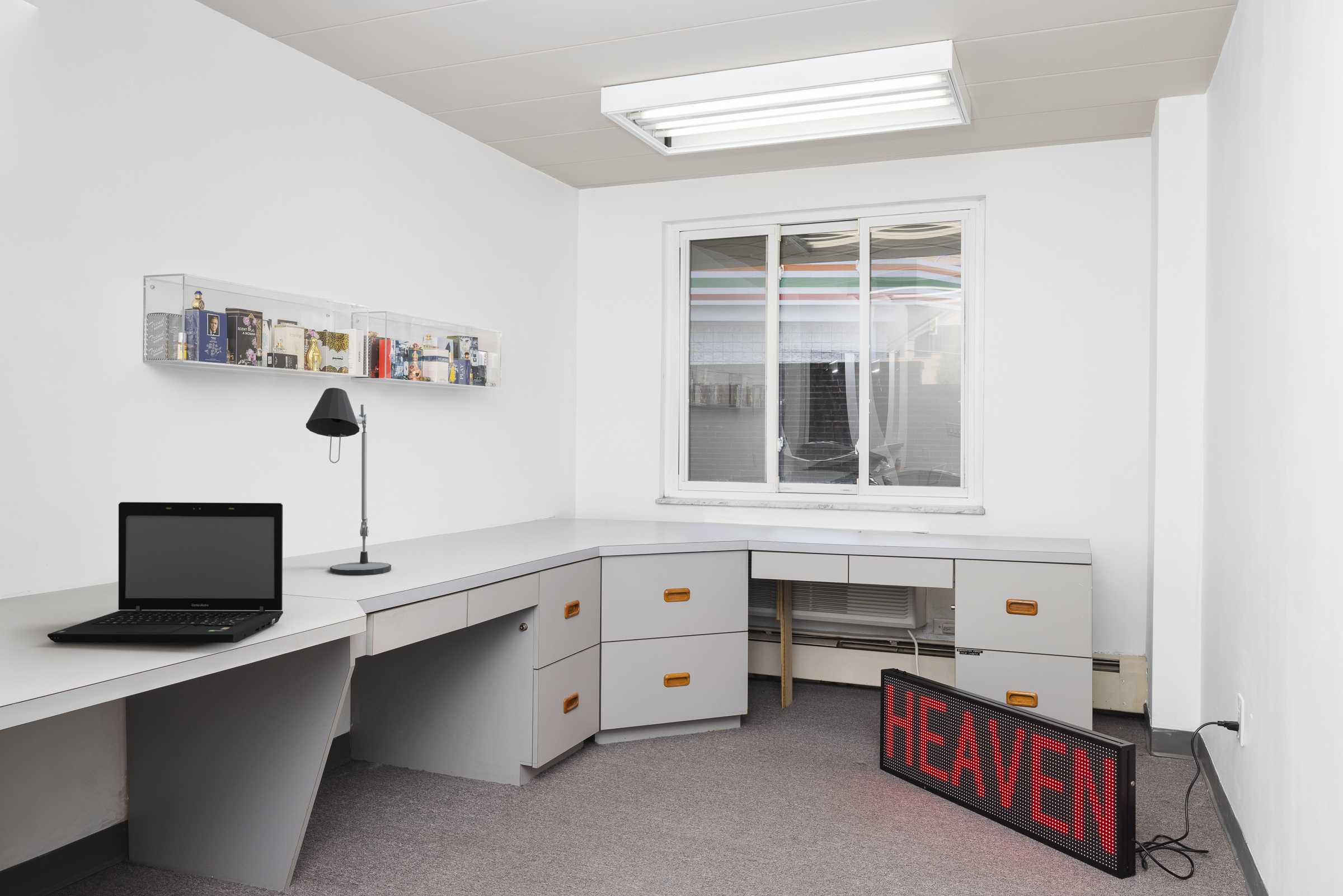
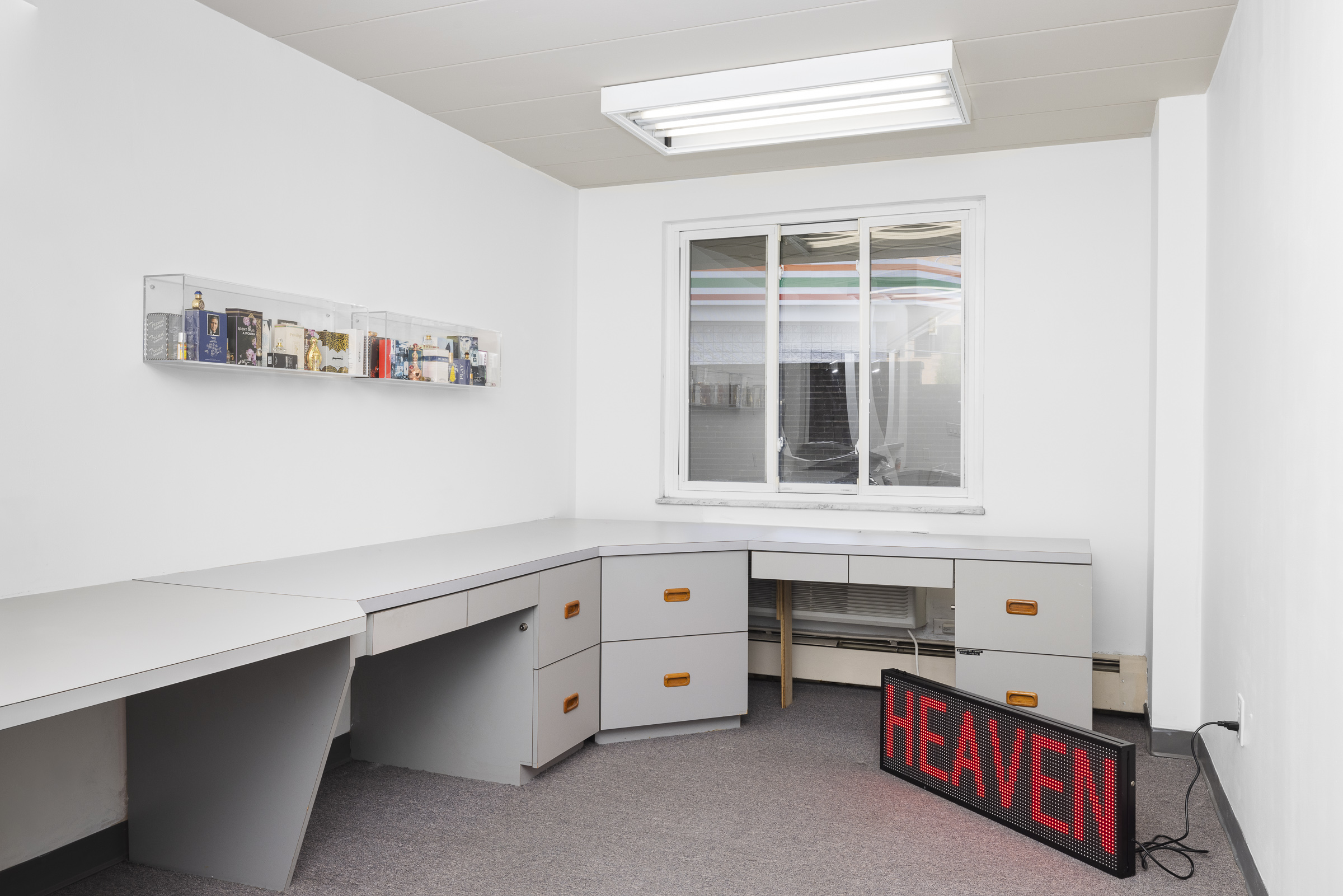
- laptop [47,501,284,644]
- desk lamp [306,387,392,576]
